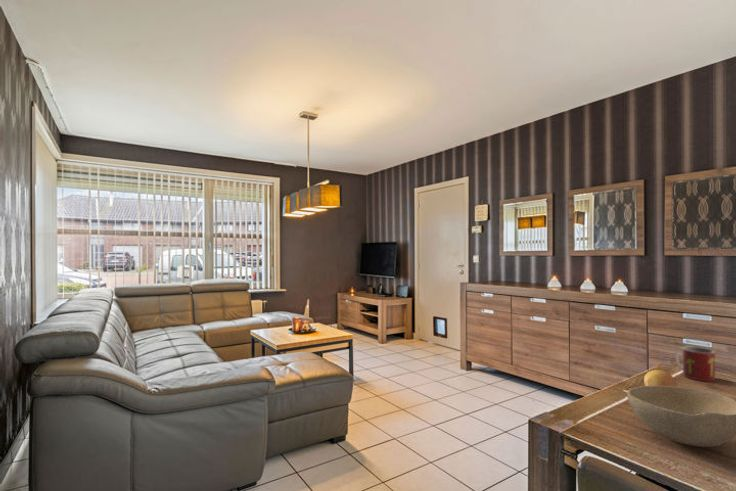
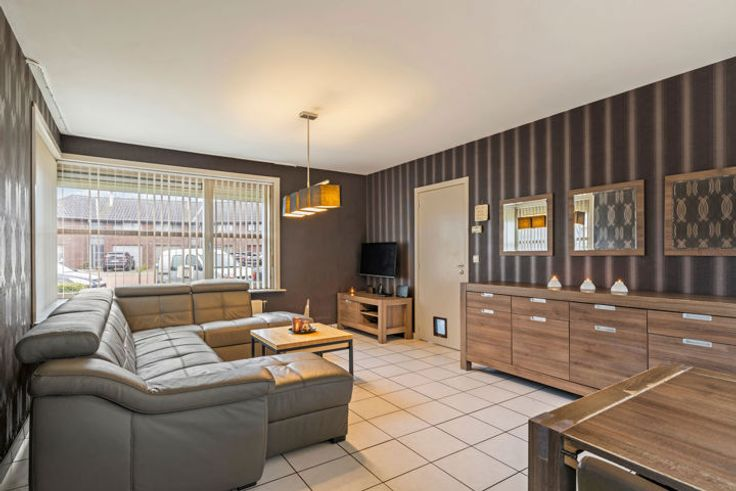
- fruit [643,369,678,387]
- bowl [626,385,736,448]
- mug [674,346,716,383]
